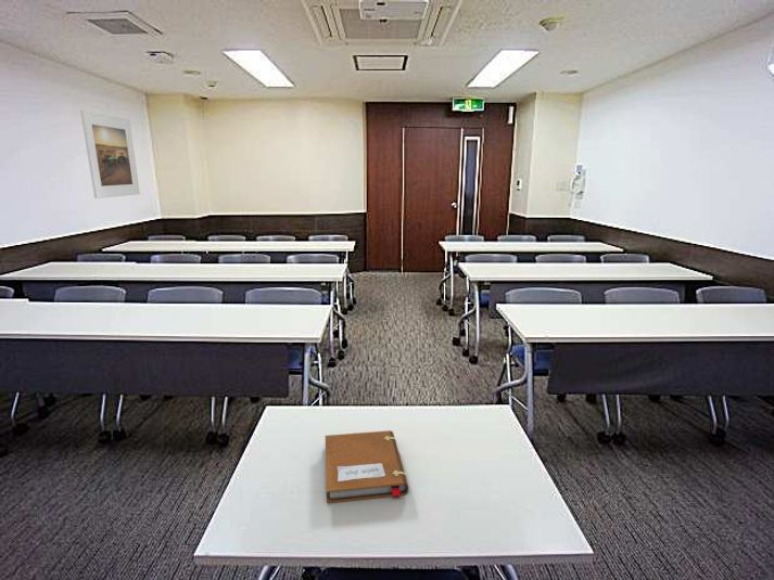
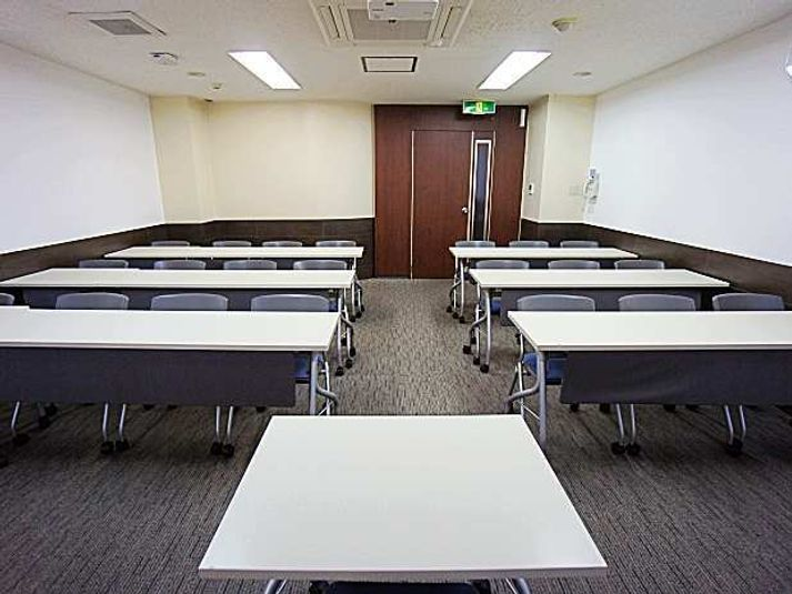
- notebook [325,429,409,504]
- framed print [79,109,141,199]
